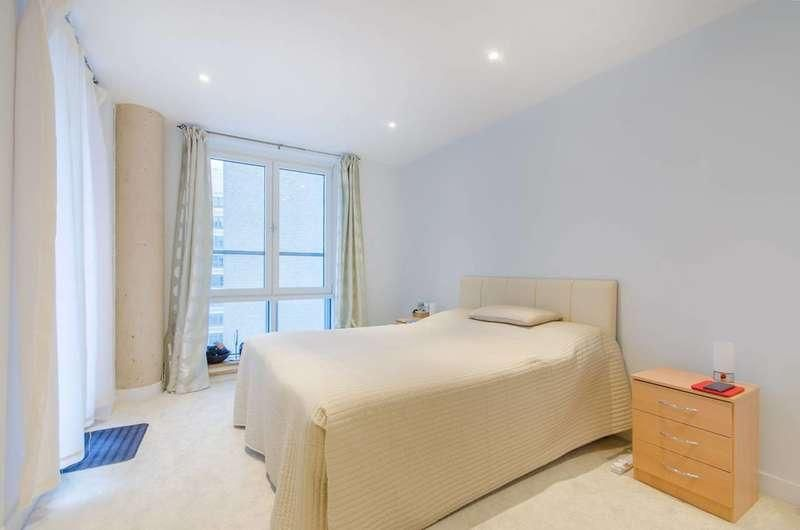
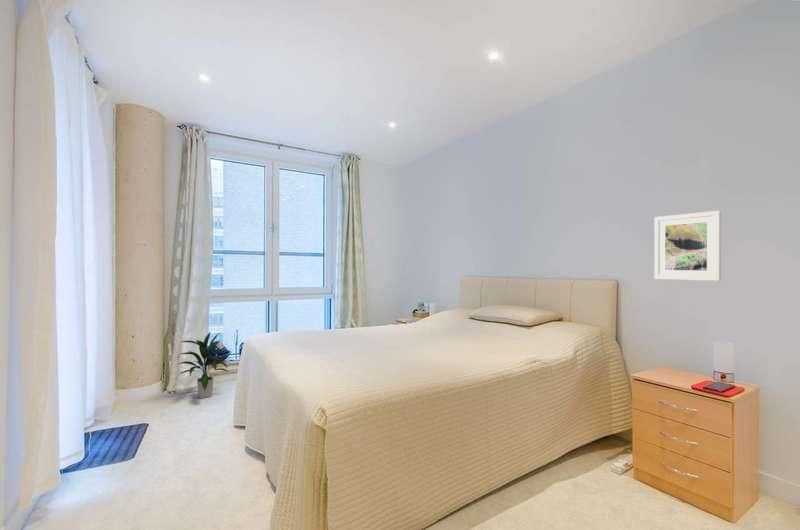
+ indoor plant [176,330,230,399]
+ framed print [653,210,722,282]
